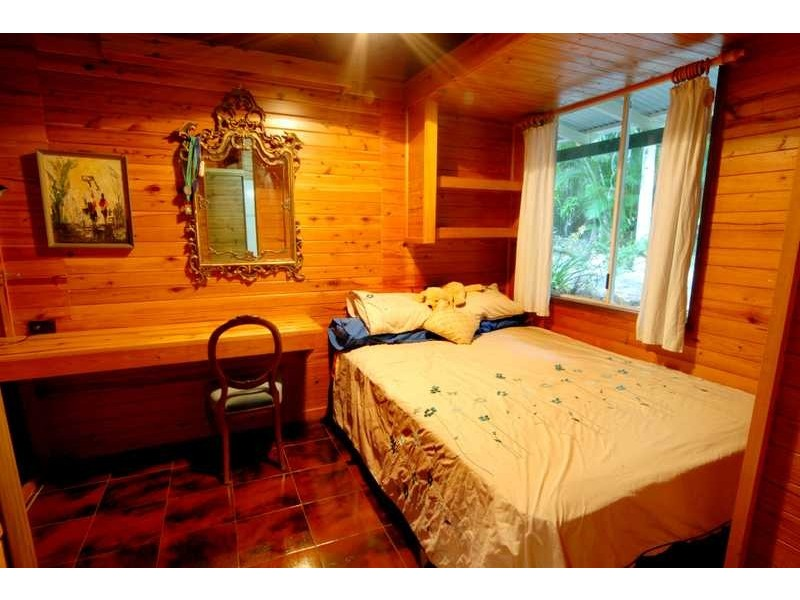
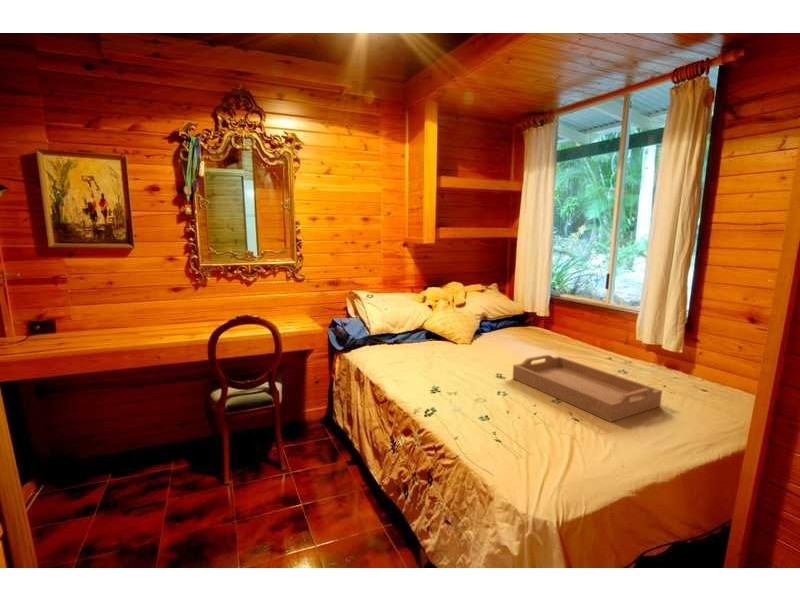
+ serving tray [512,354,663,423]
